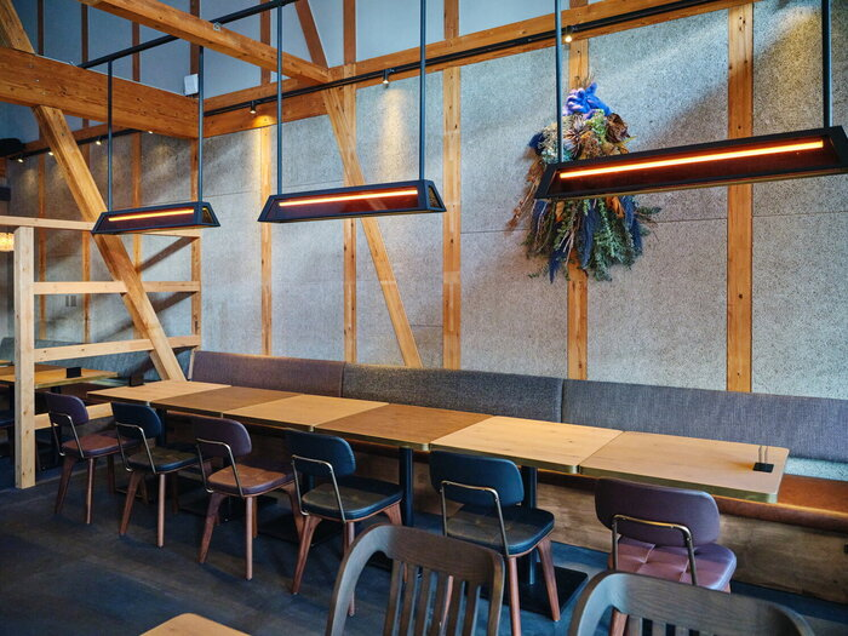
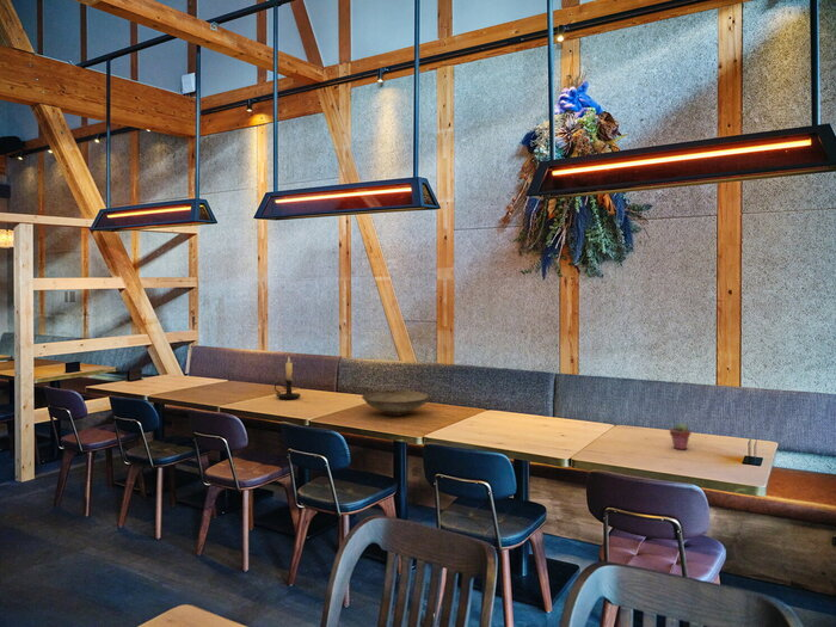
+ candle holder [273,356,301,400]
+ decorative bowl [361,389,431,417]
+ potted succulent [669,422,691,450]
